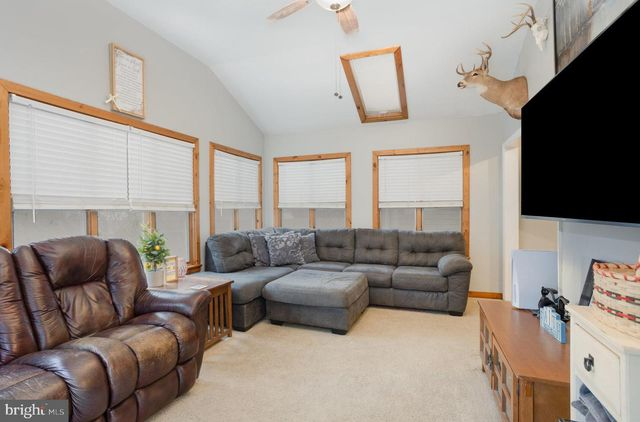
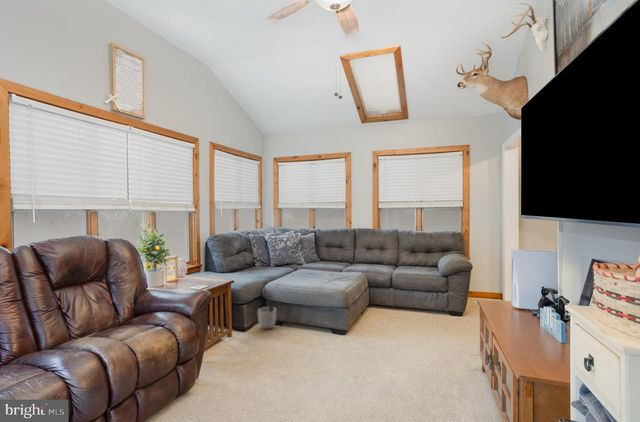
+ planter [257,306,277,330]
